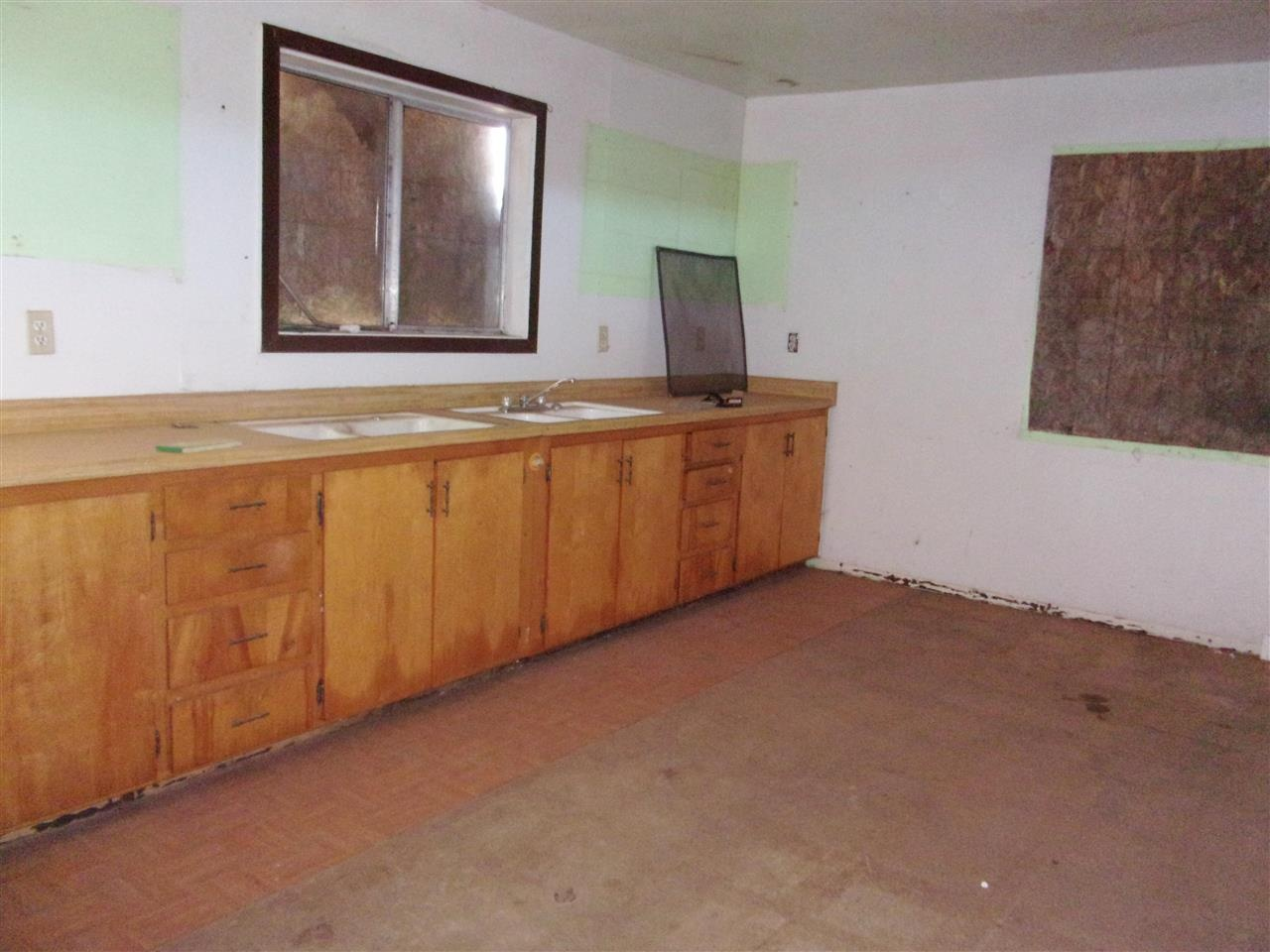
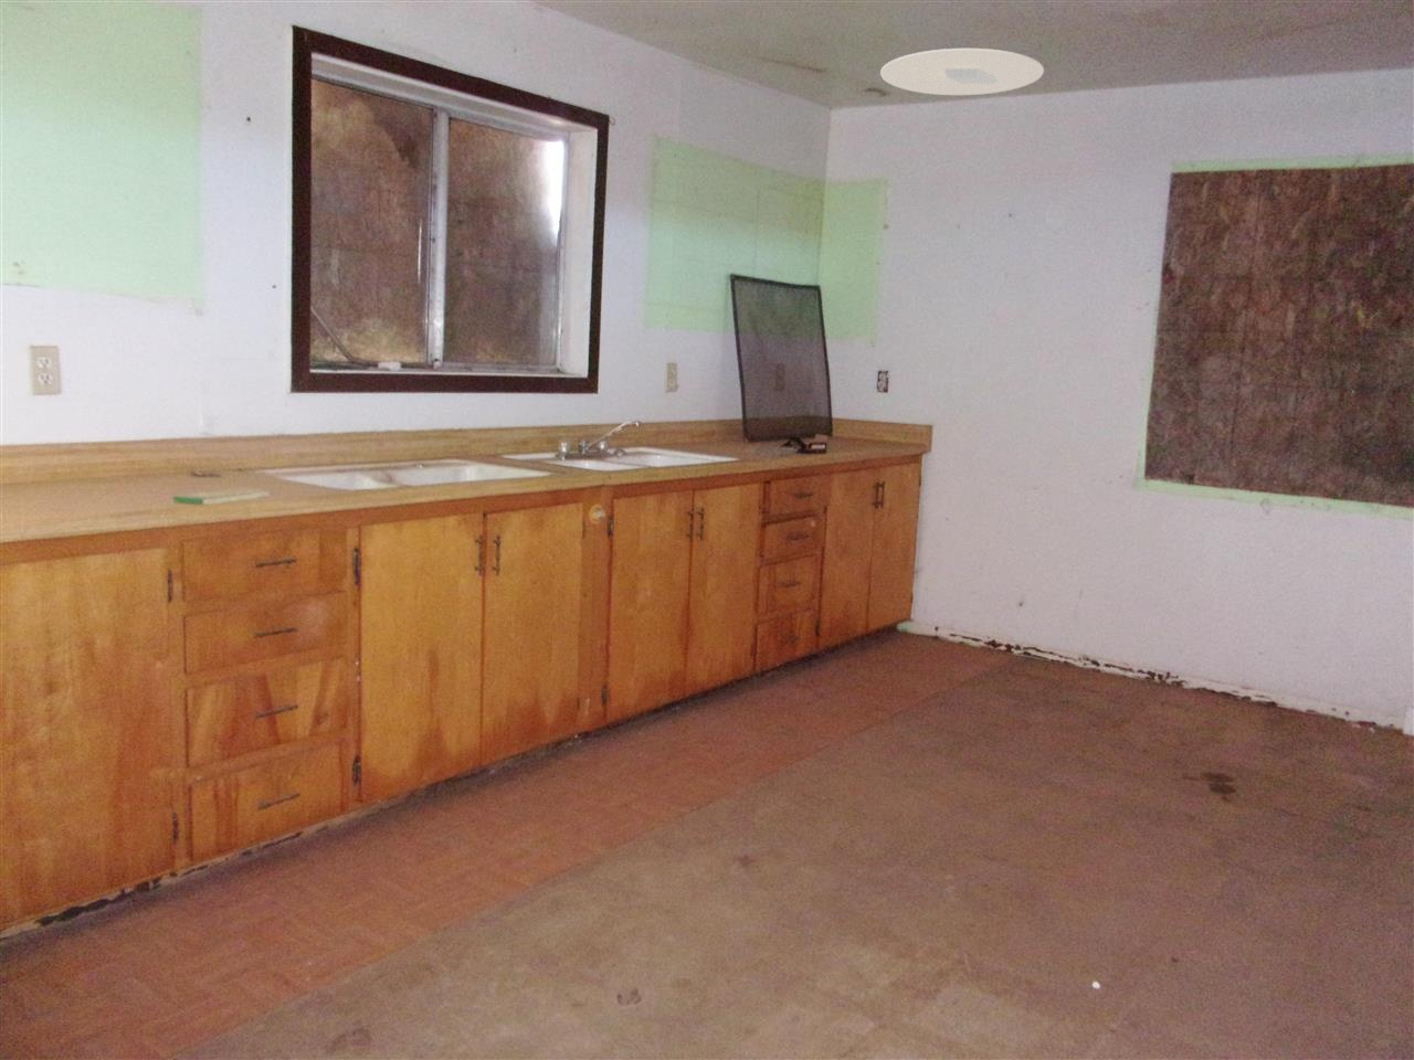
+ ceiling light [880,48,1045,96]
